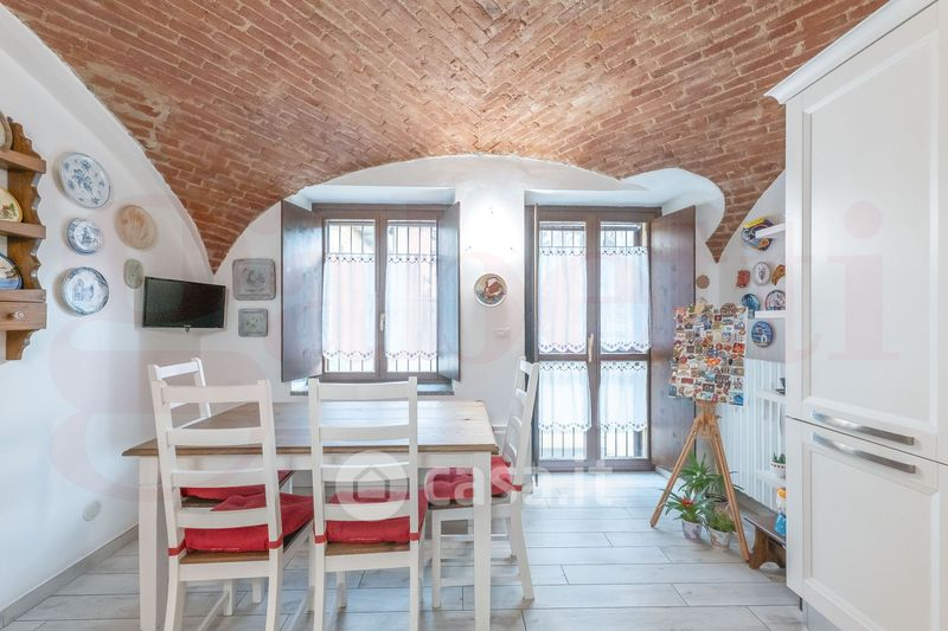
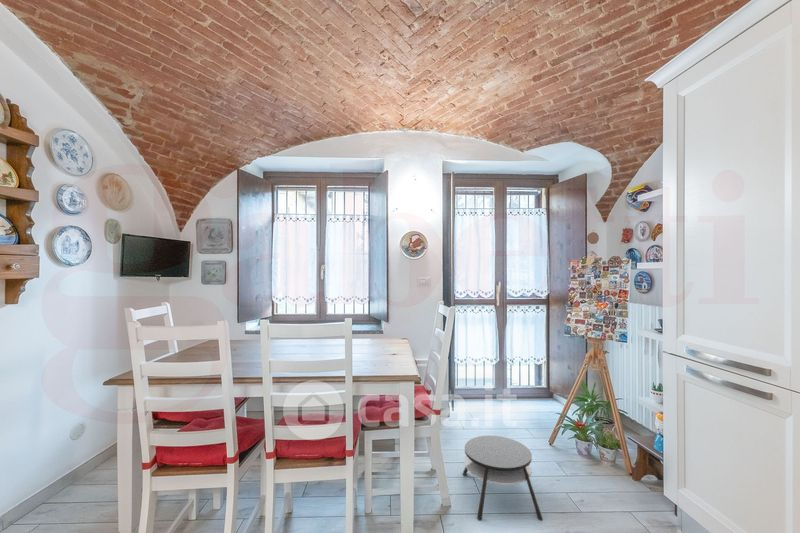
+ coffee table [462,435,544,522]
